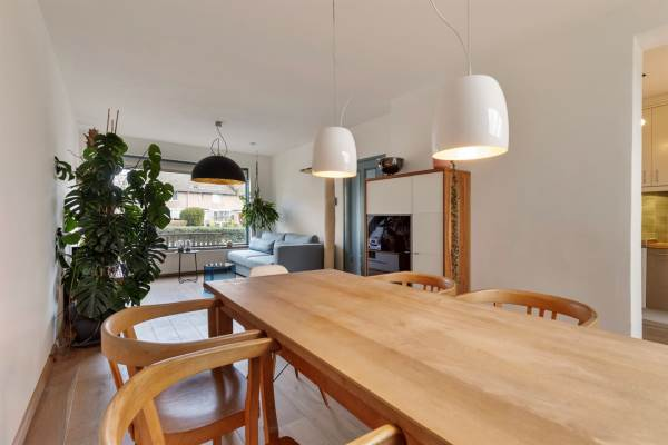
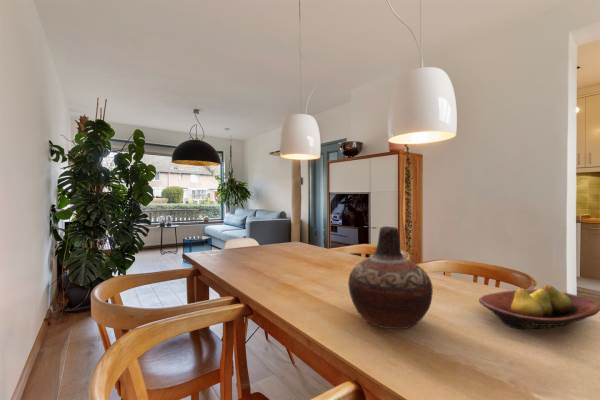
+ vase [347,226,434,330]
+ fruit bowl [478,284,600,330]
